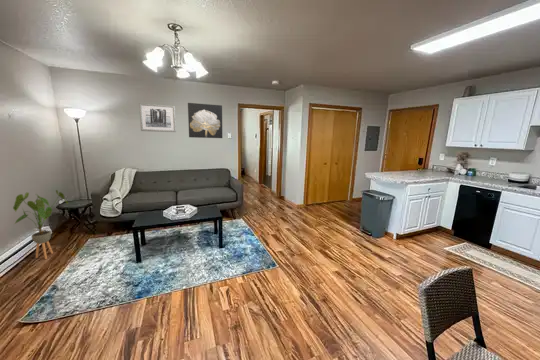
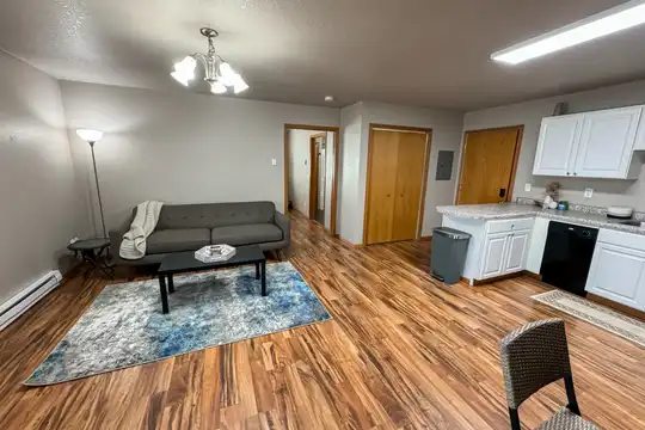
- wall art [138,102,177,133]
- house plant [12,189,69,260]
- wall art [187,102,223,139]
